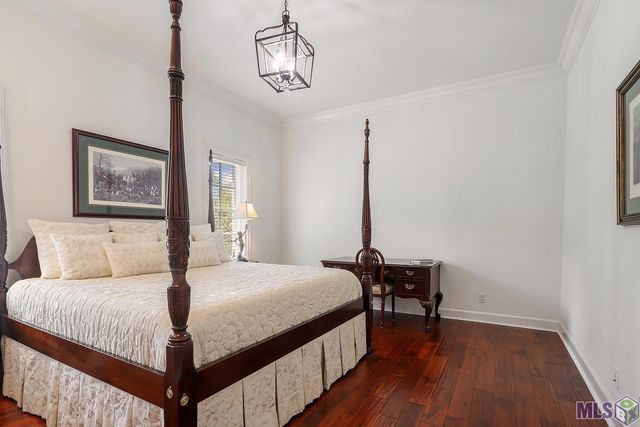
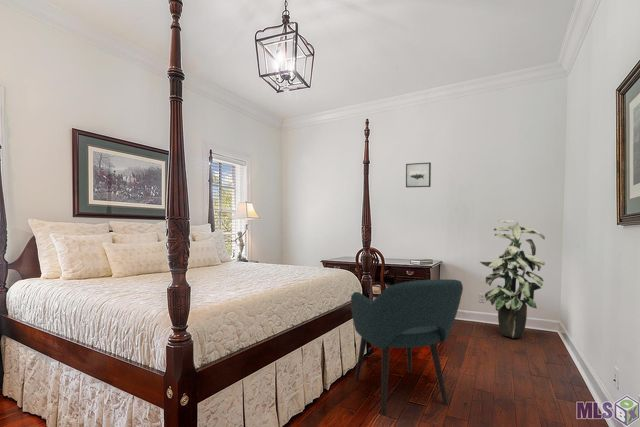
+ indoor plant [479,219,546,339]
+ wall art [405,161,432,188]
+ armchair [350,278,464,416]
